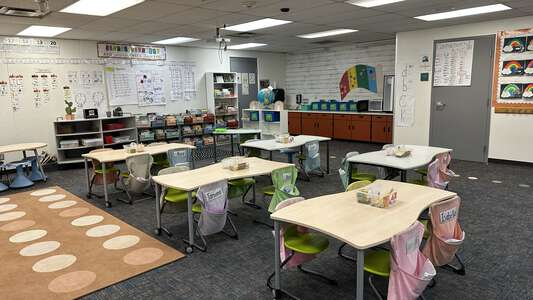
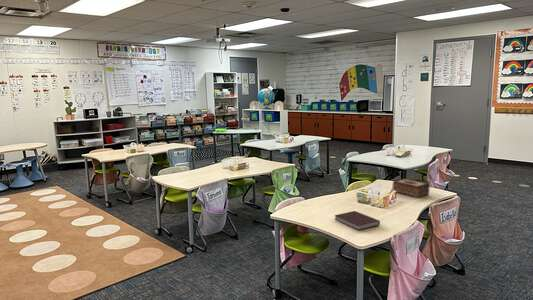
+ tissue box [392,177,431,199]
+ notebook [333,210,381,231]
